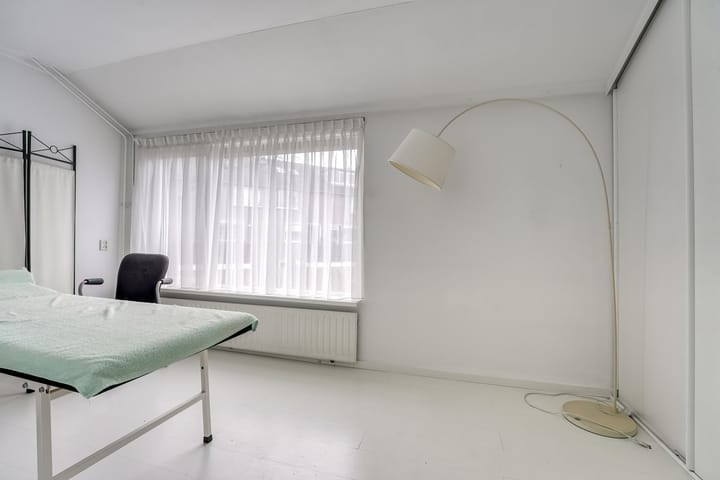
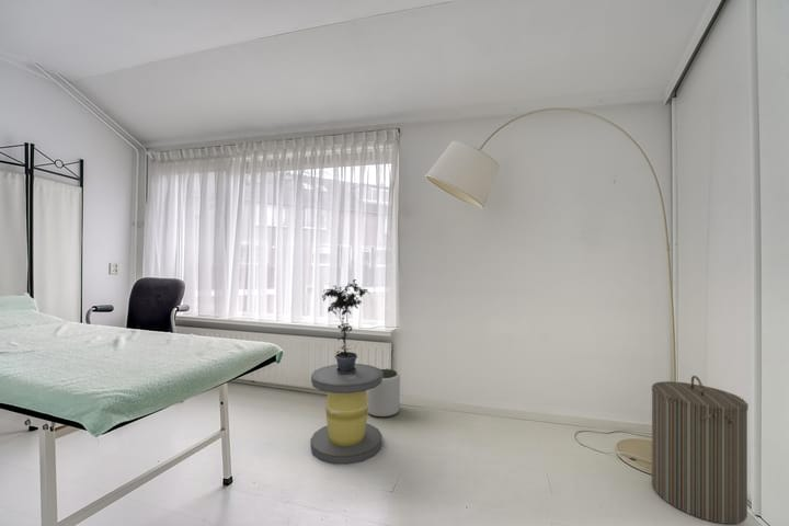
+ potted plant [321,278,369,374]
+ plant pot [366,368,401,418]
+ laundry hamper [651,375,750,525]
+ stool [309,363,384,466]
